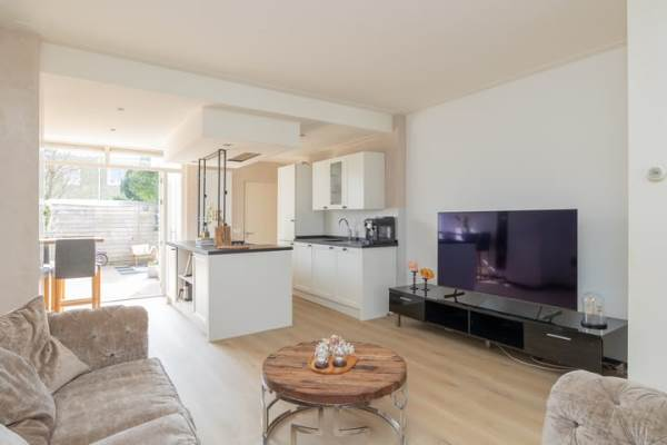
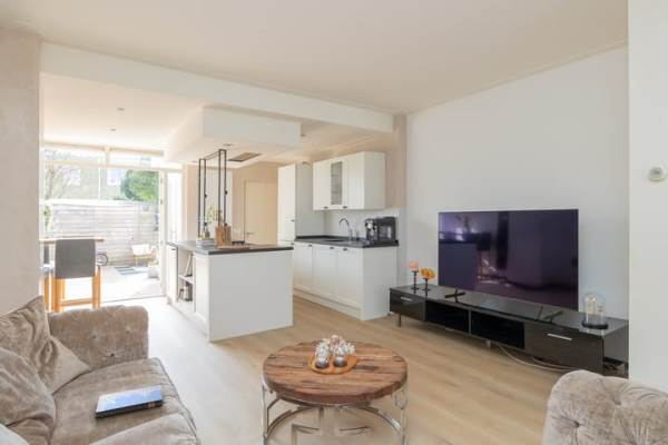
+ hardcover book [95,384,164,419]
